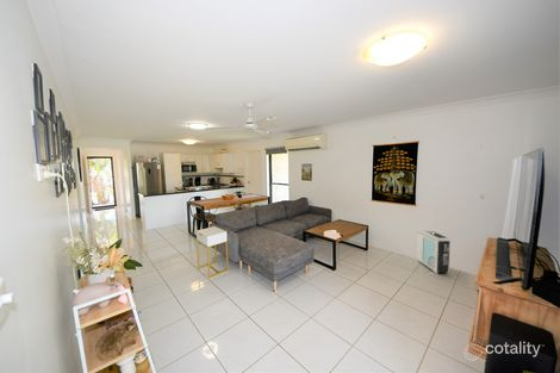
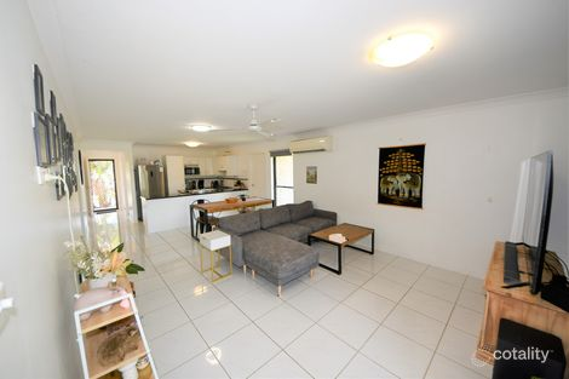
- air purifier [415,228,452,274]
